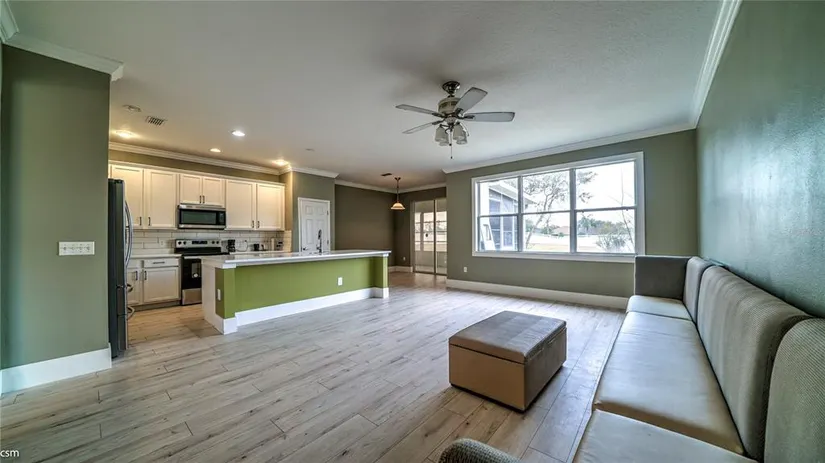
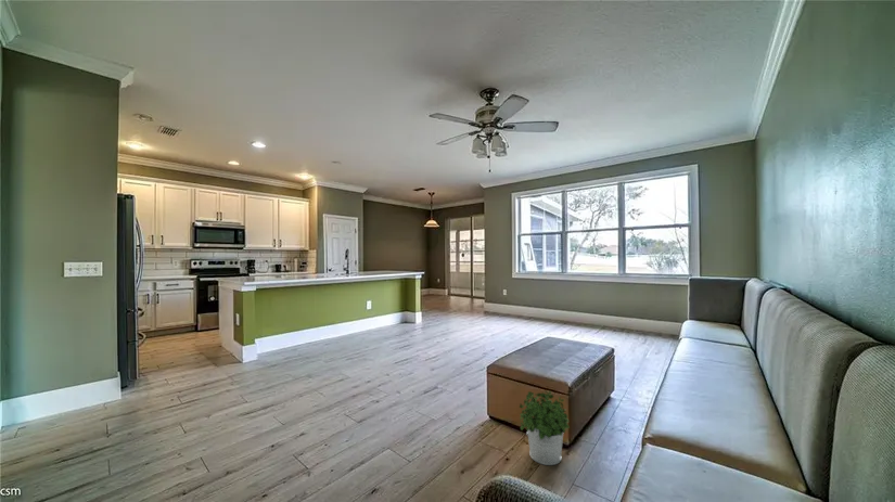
+ potted plant [519,390,571,466]
